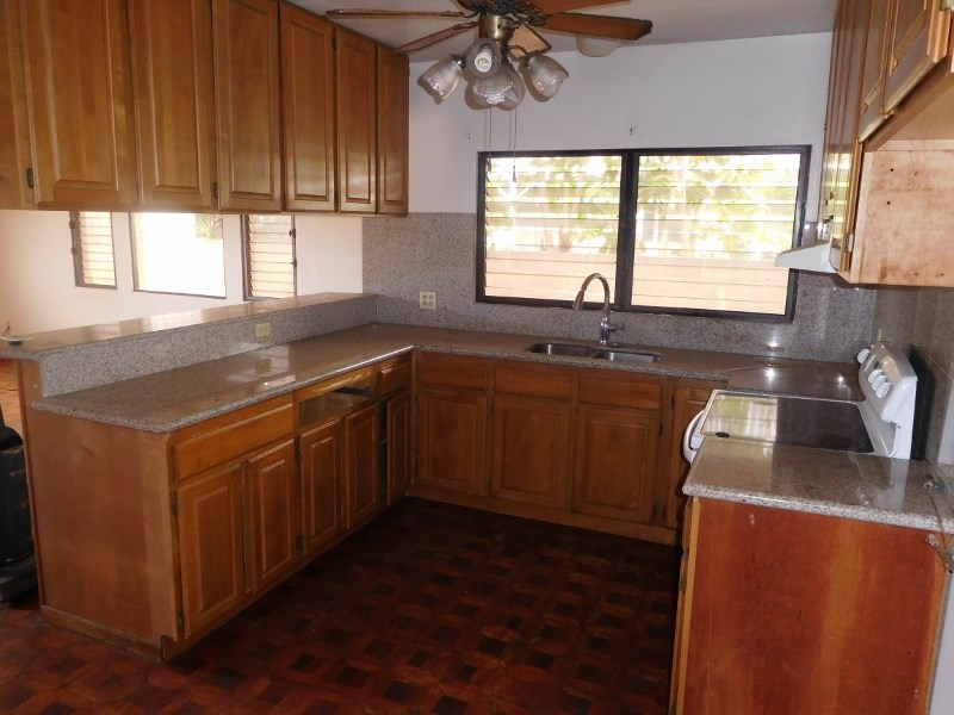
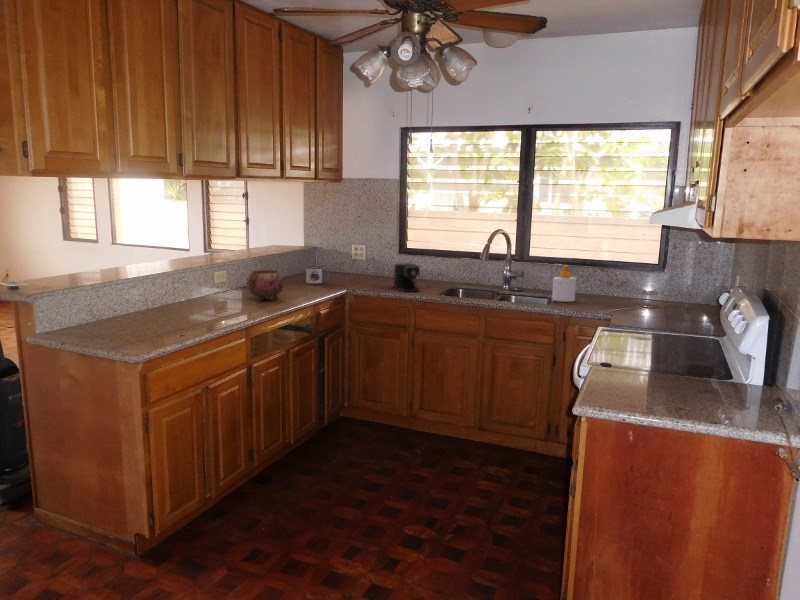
+ mug [305,265,330,285]
+ bowl [246,269,285,302]
+ coffee maker [393,262,433,293]
+ soap bottle [551,264,577,303]
